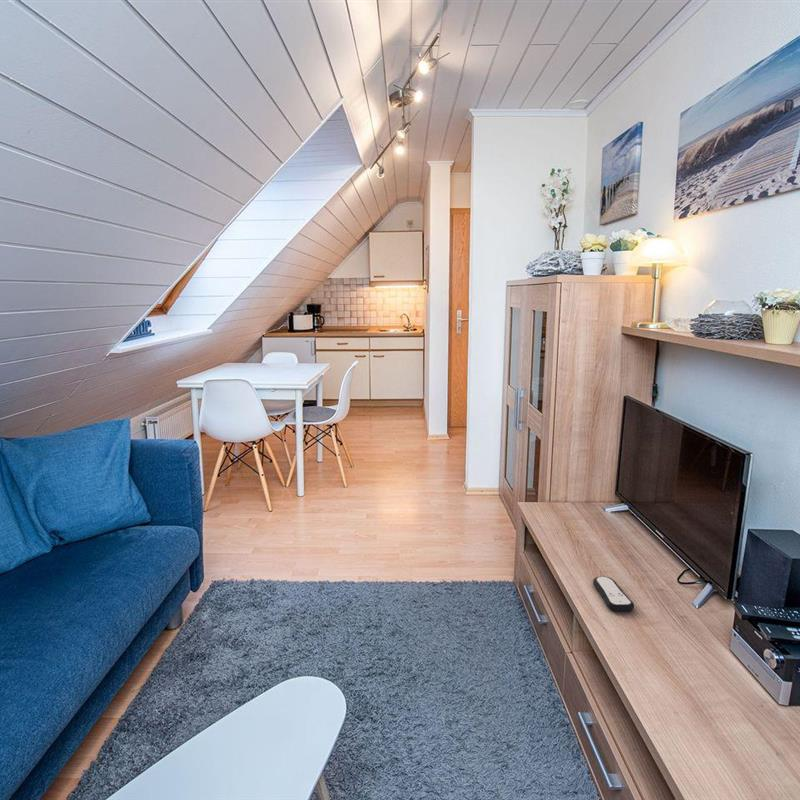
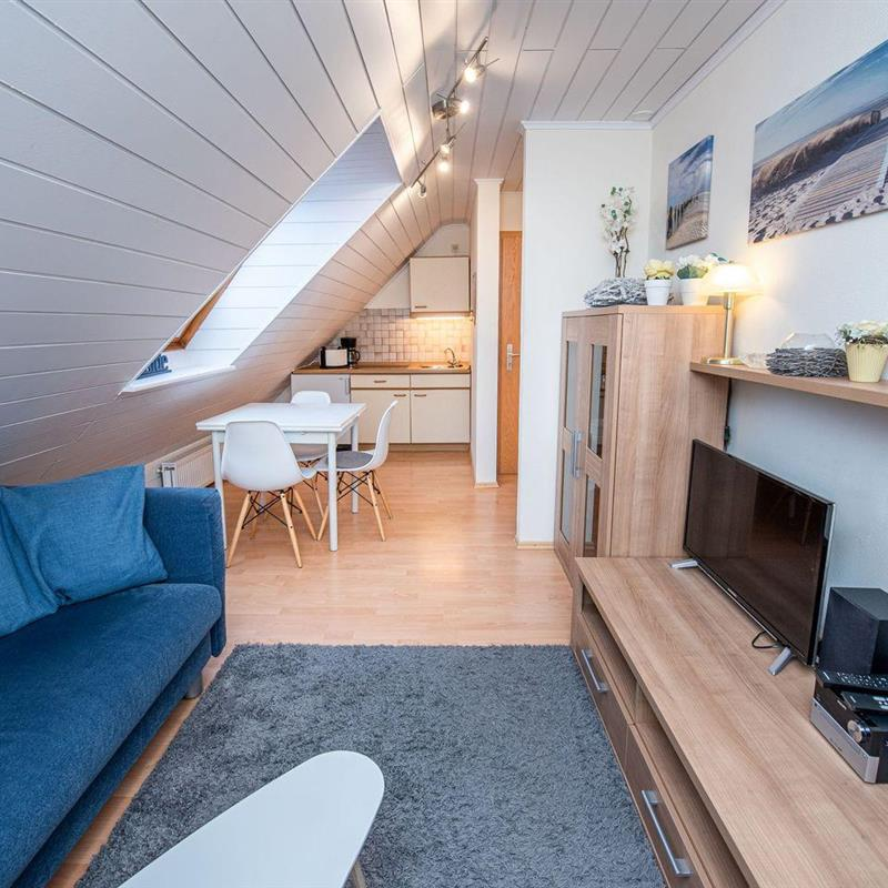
- remote control [592,576,635,612]
